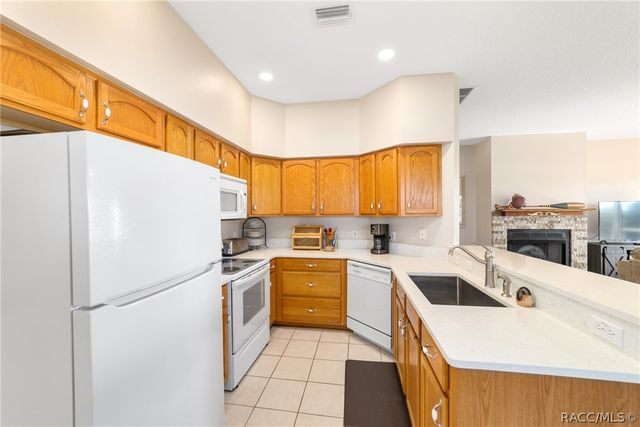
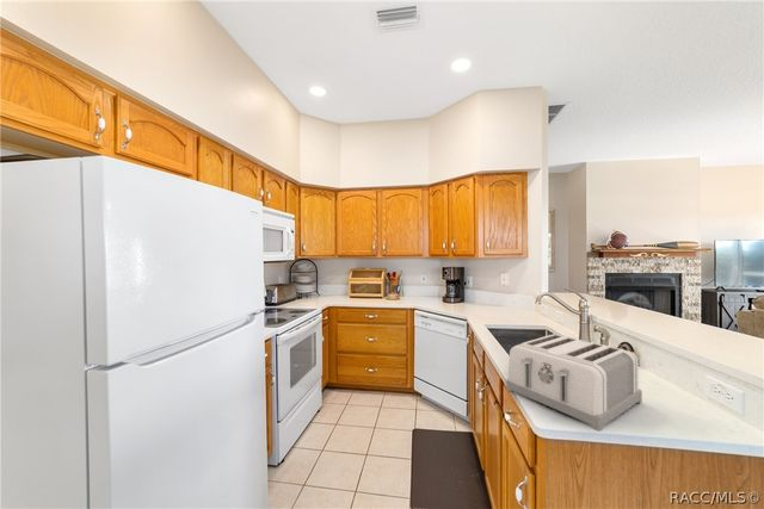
+ toaster [505,333,643,433]
